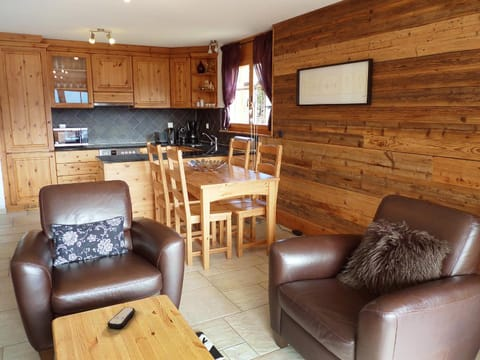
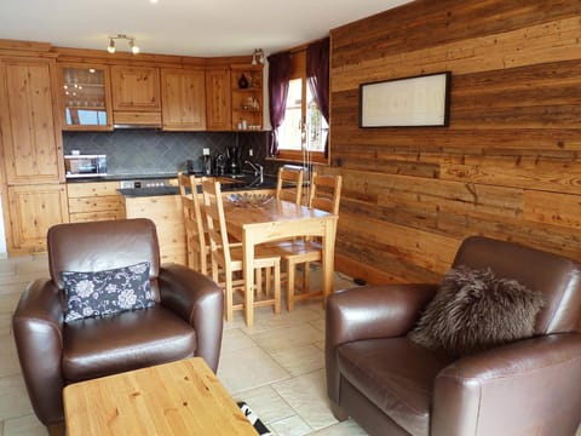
- remote control [106,306,136,329]
